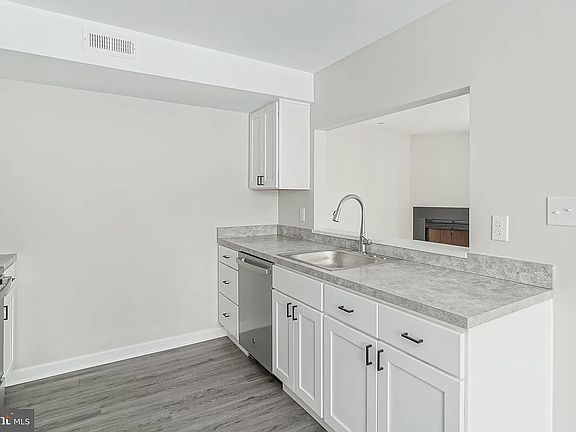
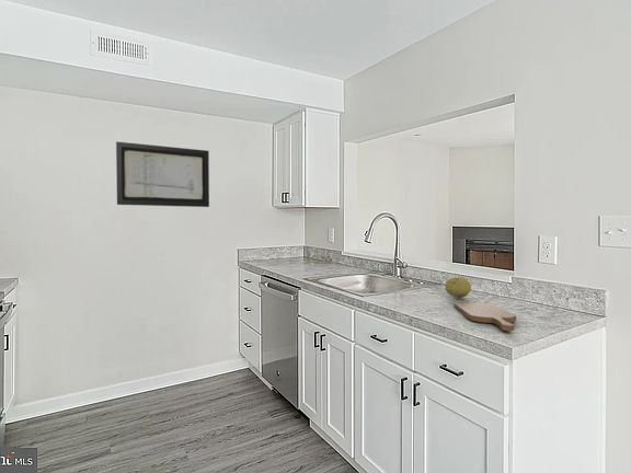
+ wall art [115,140,210,208]
+ fruit [445,276,472,299]
+ cutting board [452,302,517,333]
